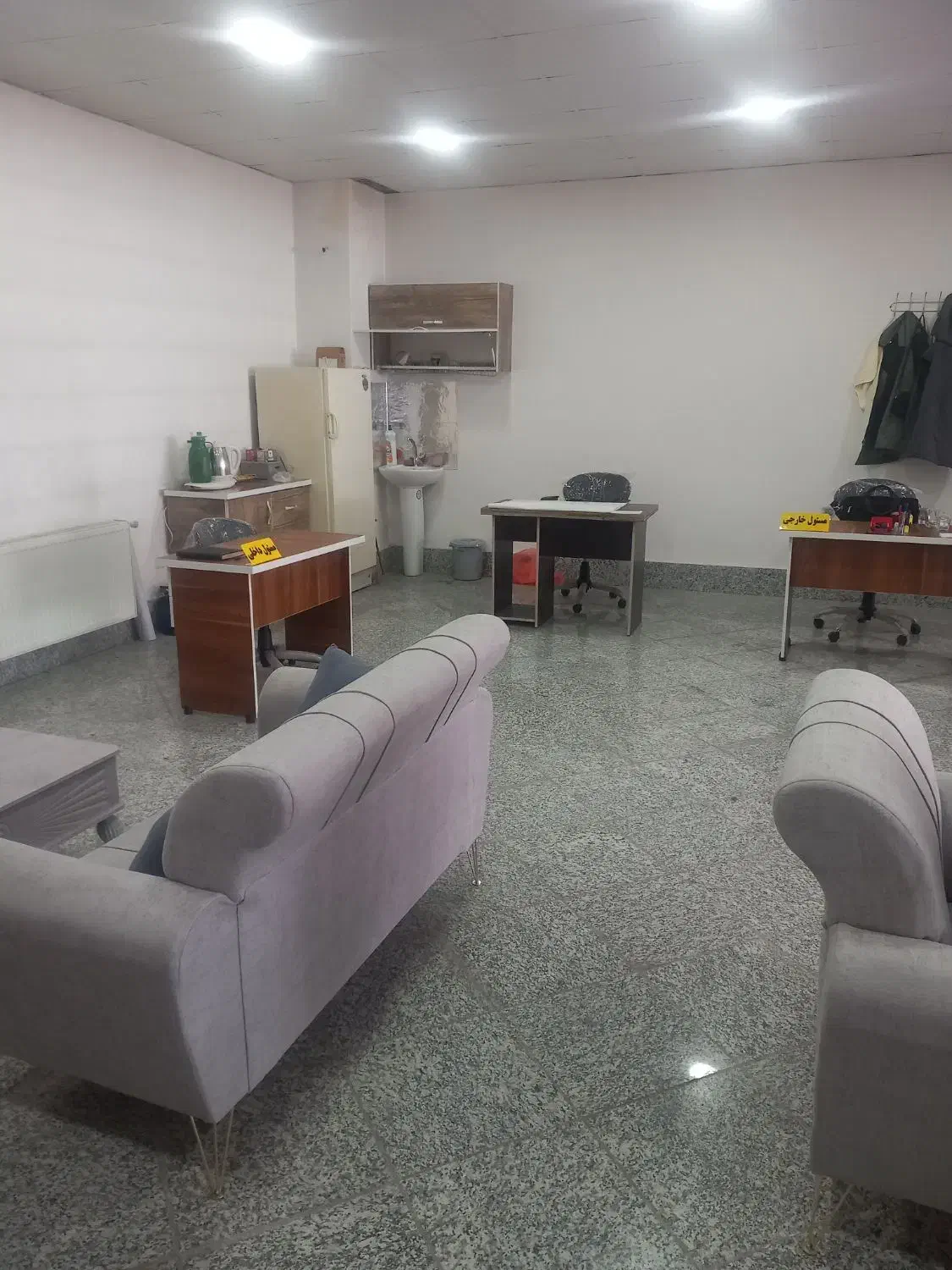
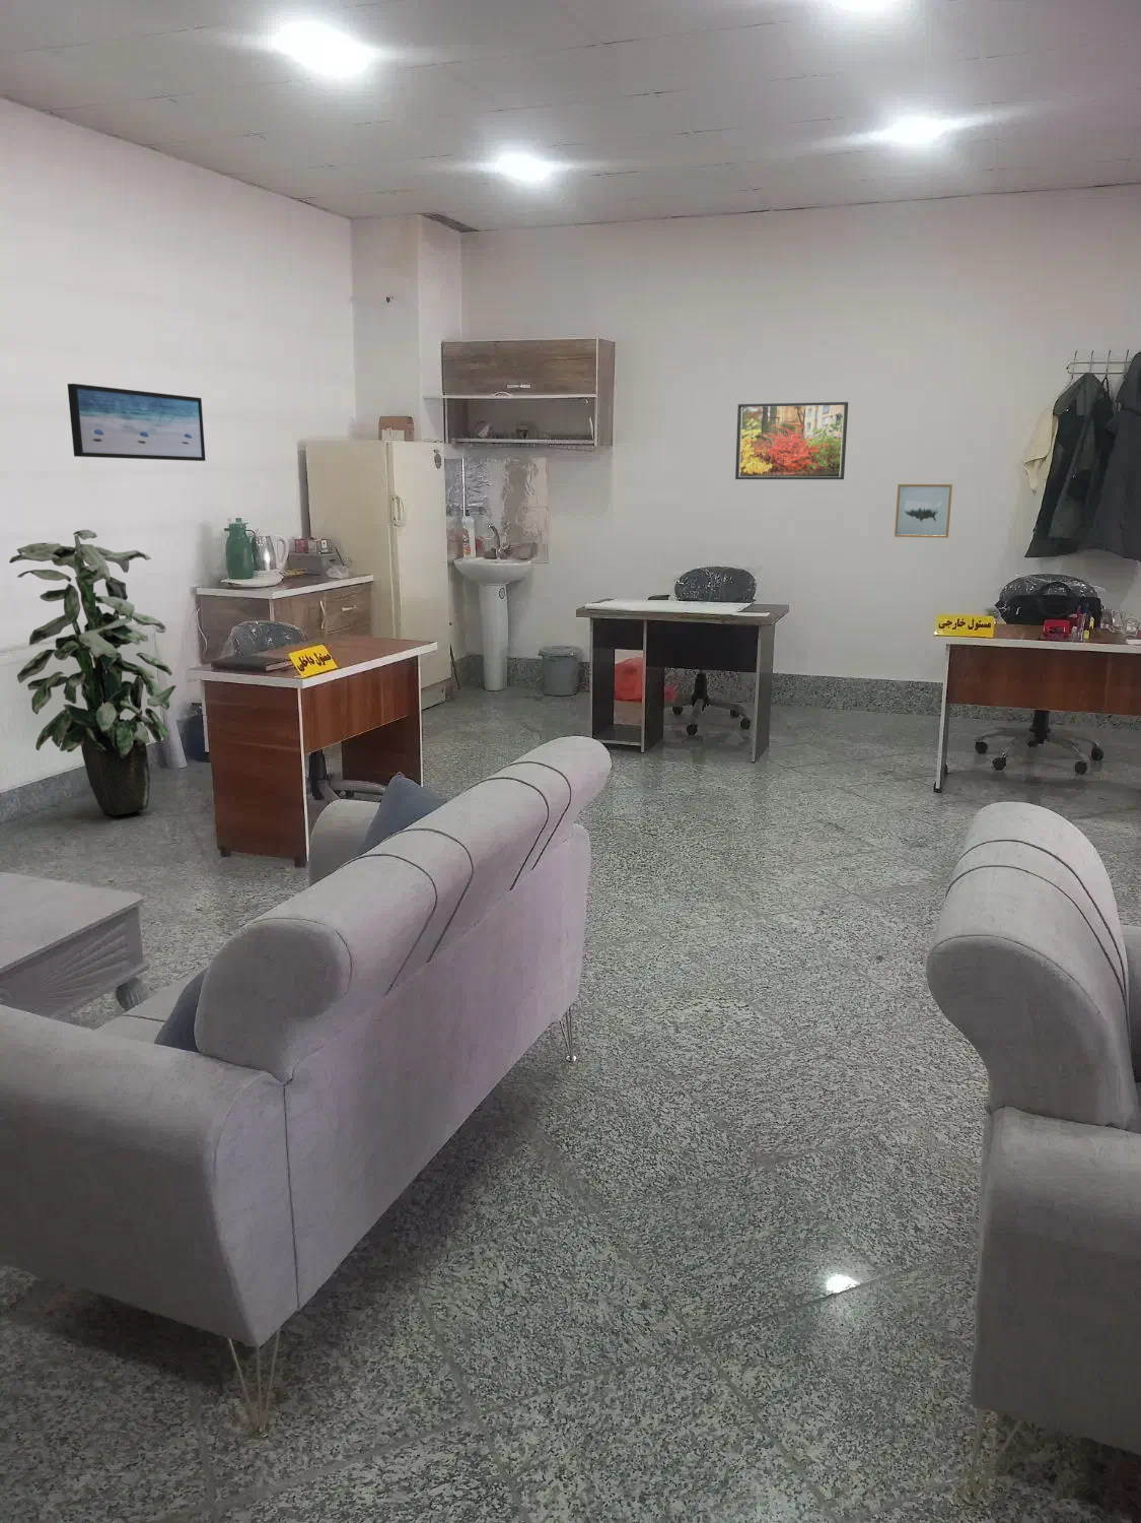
+ indoor plant [8,529,176,817]
+ wall art [67,383,206,462]
+ wall art [894,483,953,540]
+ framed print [735,401,849,480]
